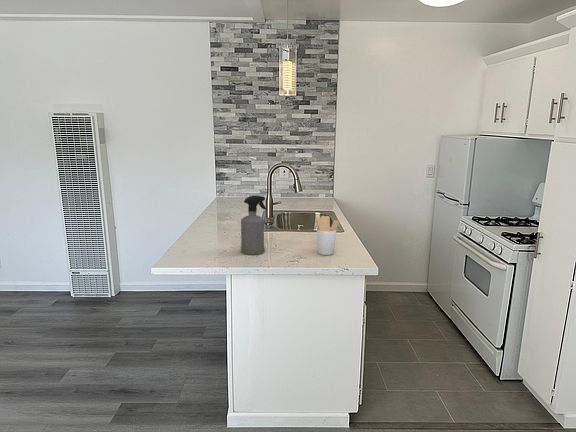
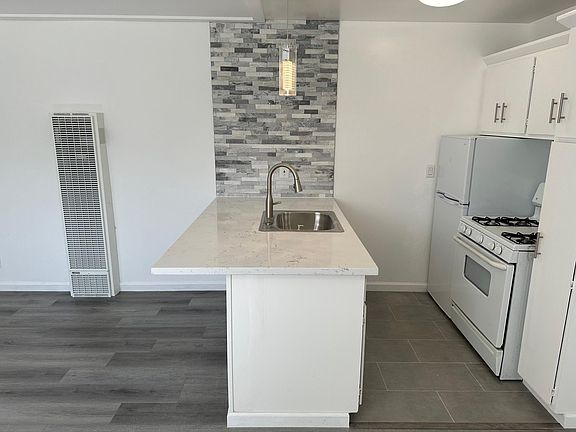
- utensil holder [315,215,340,256]
- spray bottle [240,194,268,256]
